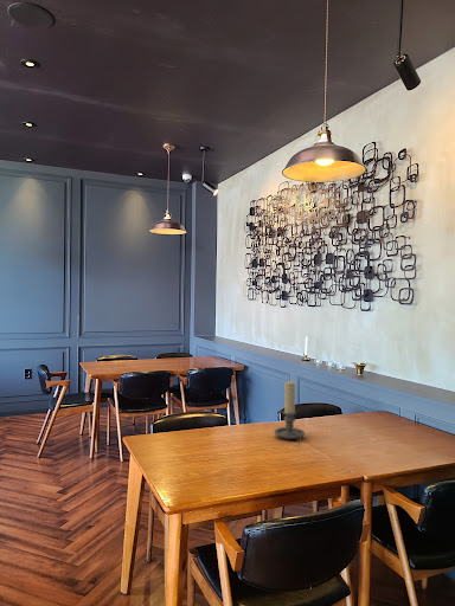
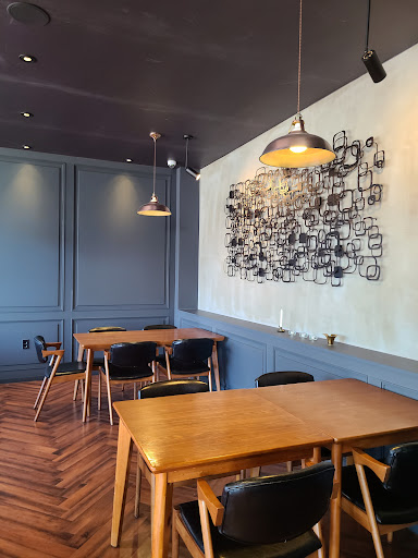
- candle holder [274,380,306,443]
